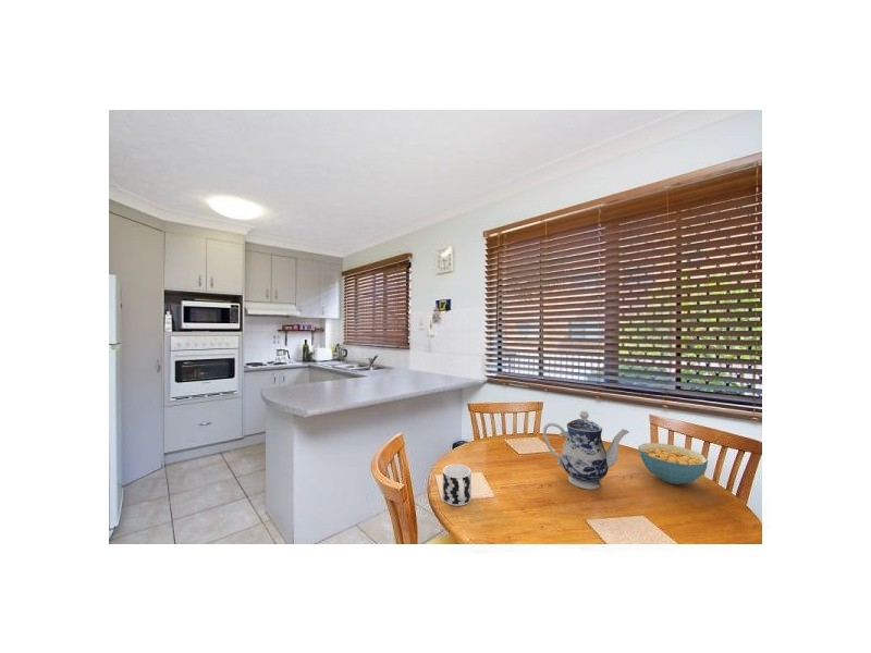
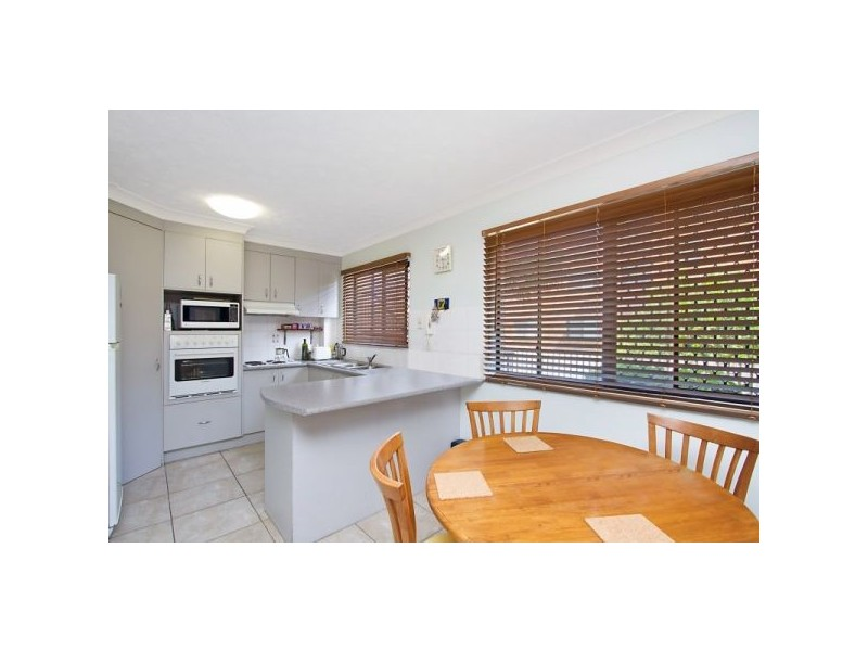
- teapot [542,410,630,490]
- cereal bowl [637,442,709,485]
- cup [442,464,473,507]
